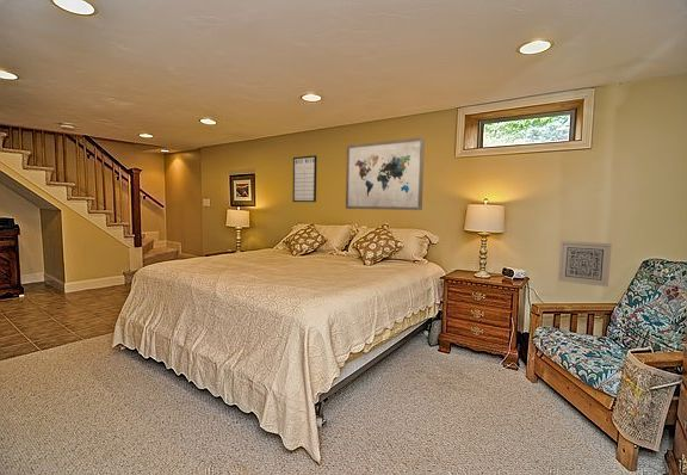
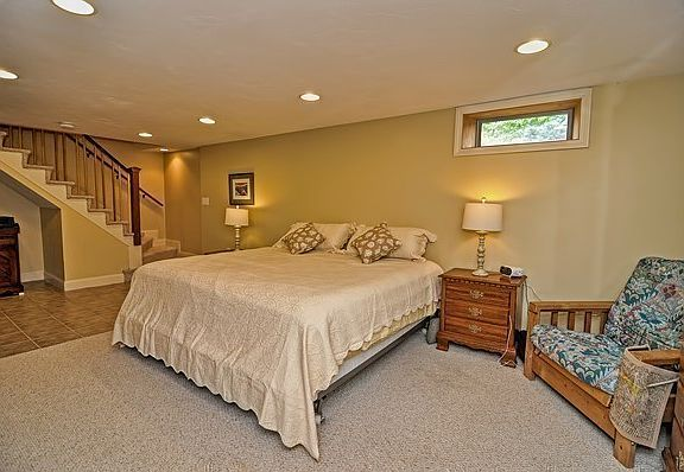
- writing board [292,154,318,203]
- wall art [345,136,426,211]
- wall art [557,240,613,288]
